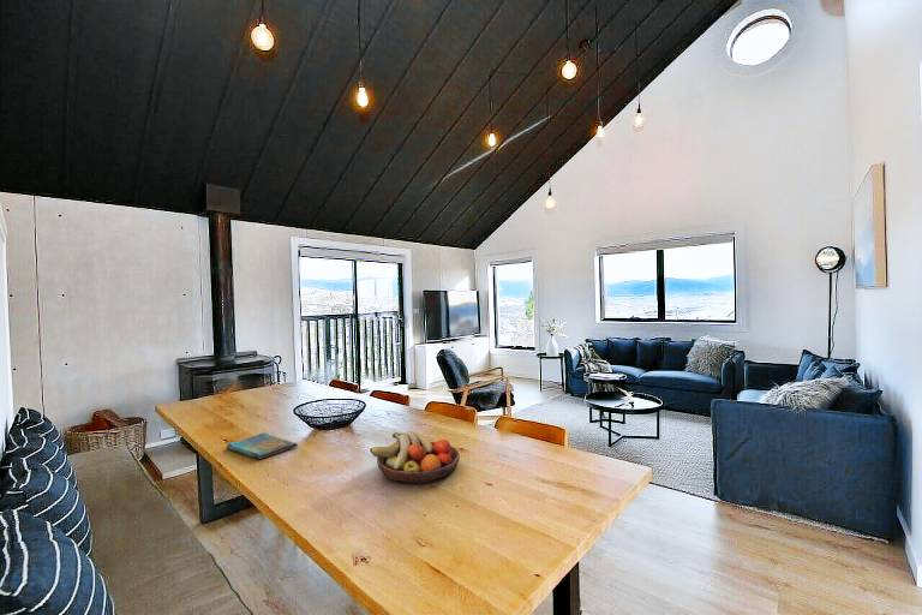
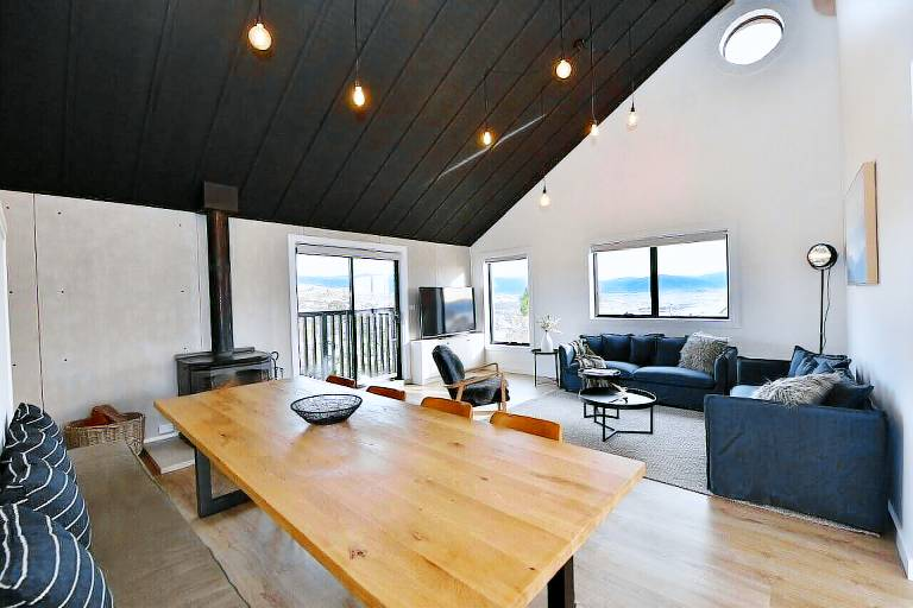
- dish towel [224,431,299,460]
- fruit bowl [369,430,461,485]
